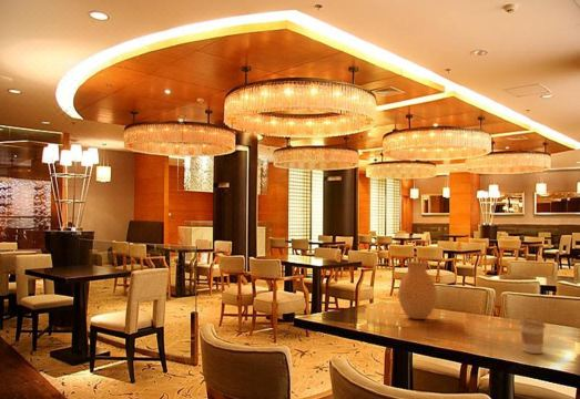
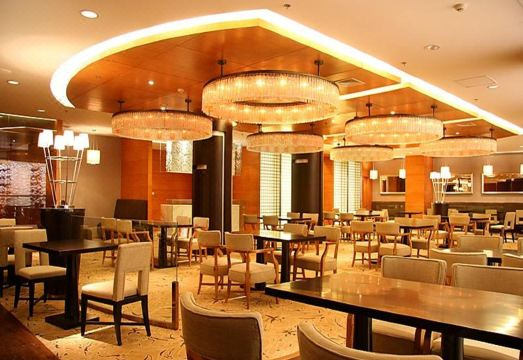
- vase [397,260,438,320]
- coffee cup [519,317,547,355]
